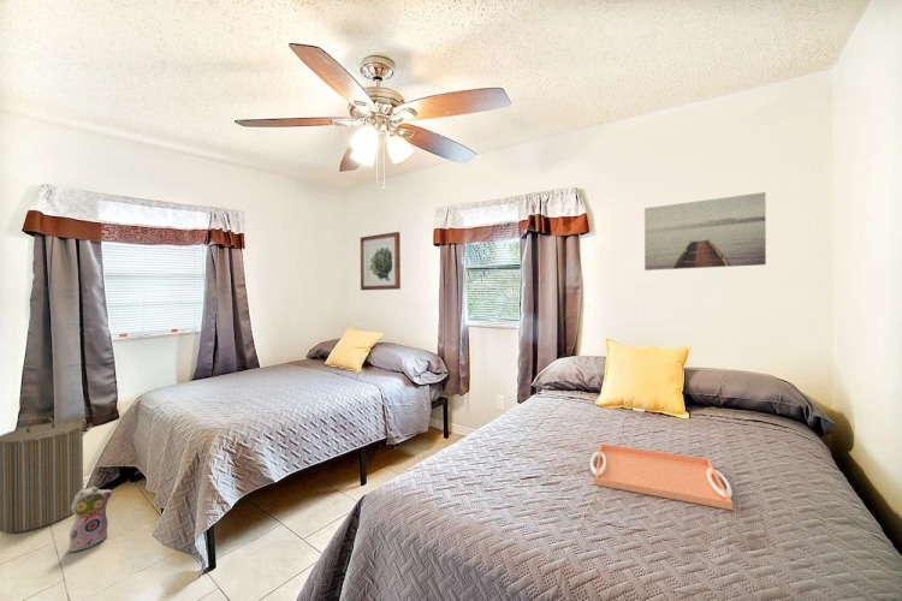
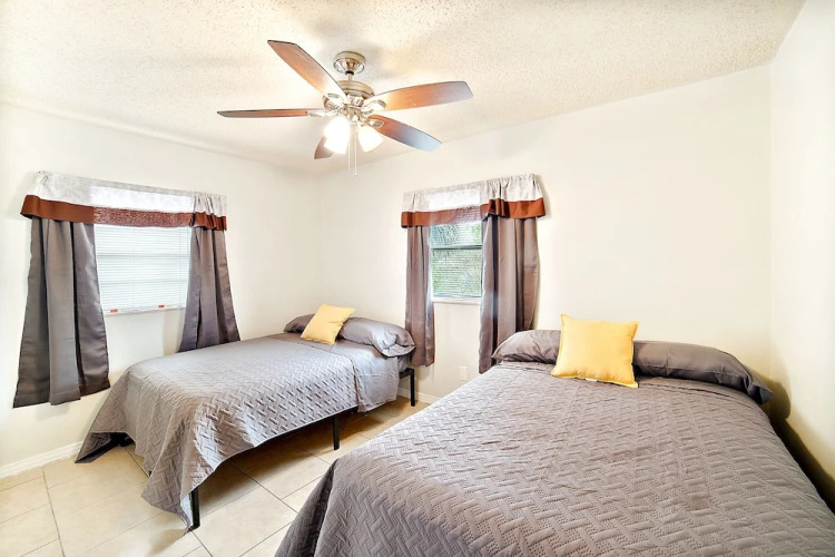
- serving tray [589,442,734,511]
- wall art [360,231,402,291]
- wall art [643,191,767,272]
- laundry hamper [0,416,94,534]
- plush toy [69,484,113,553]
